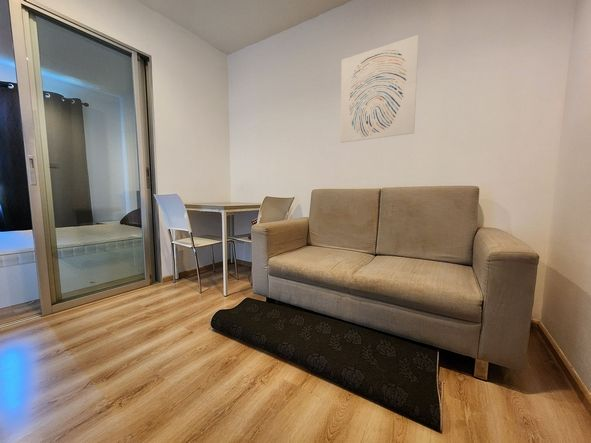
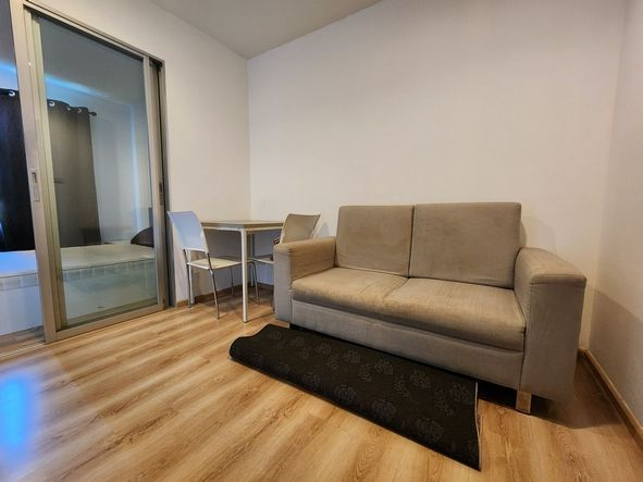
- wall art [339,34,420,144]
